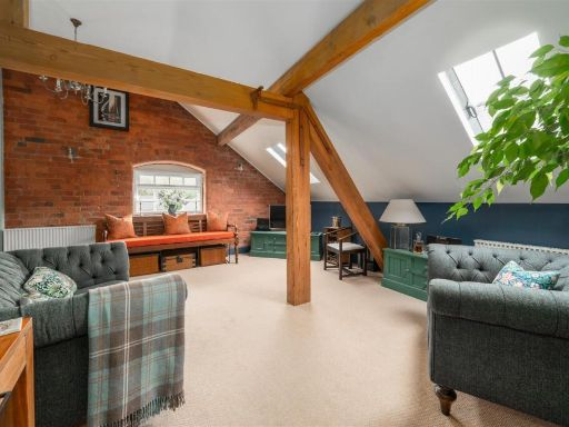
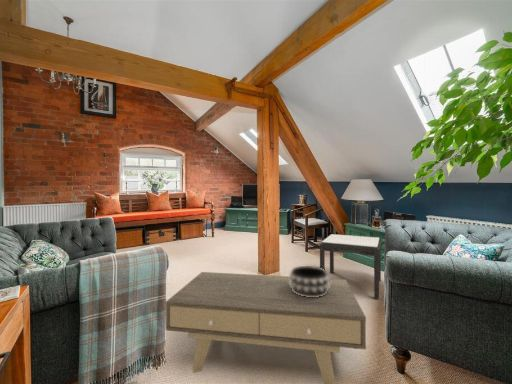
+ decorative bowl [288,265,331,297]
+ coffee table [165,271,367,384]
+ side table [319,233,382,299]
